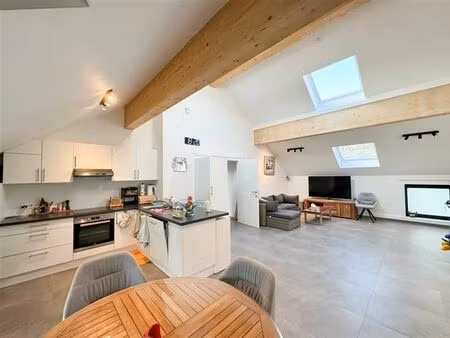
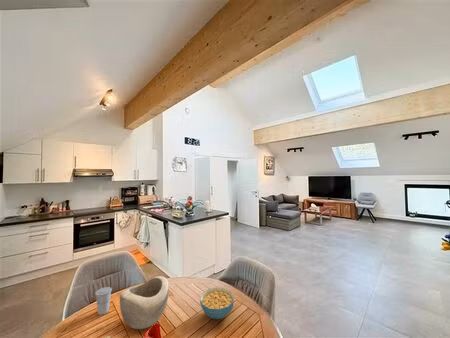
+ cereal bowl [199,286,235,320]
+ decorative bowl [119,275,170,330]
+ cup [94,286,113,316]
